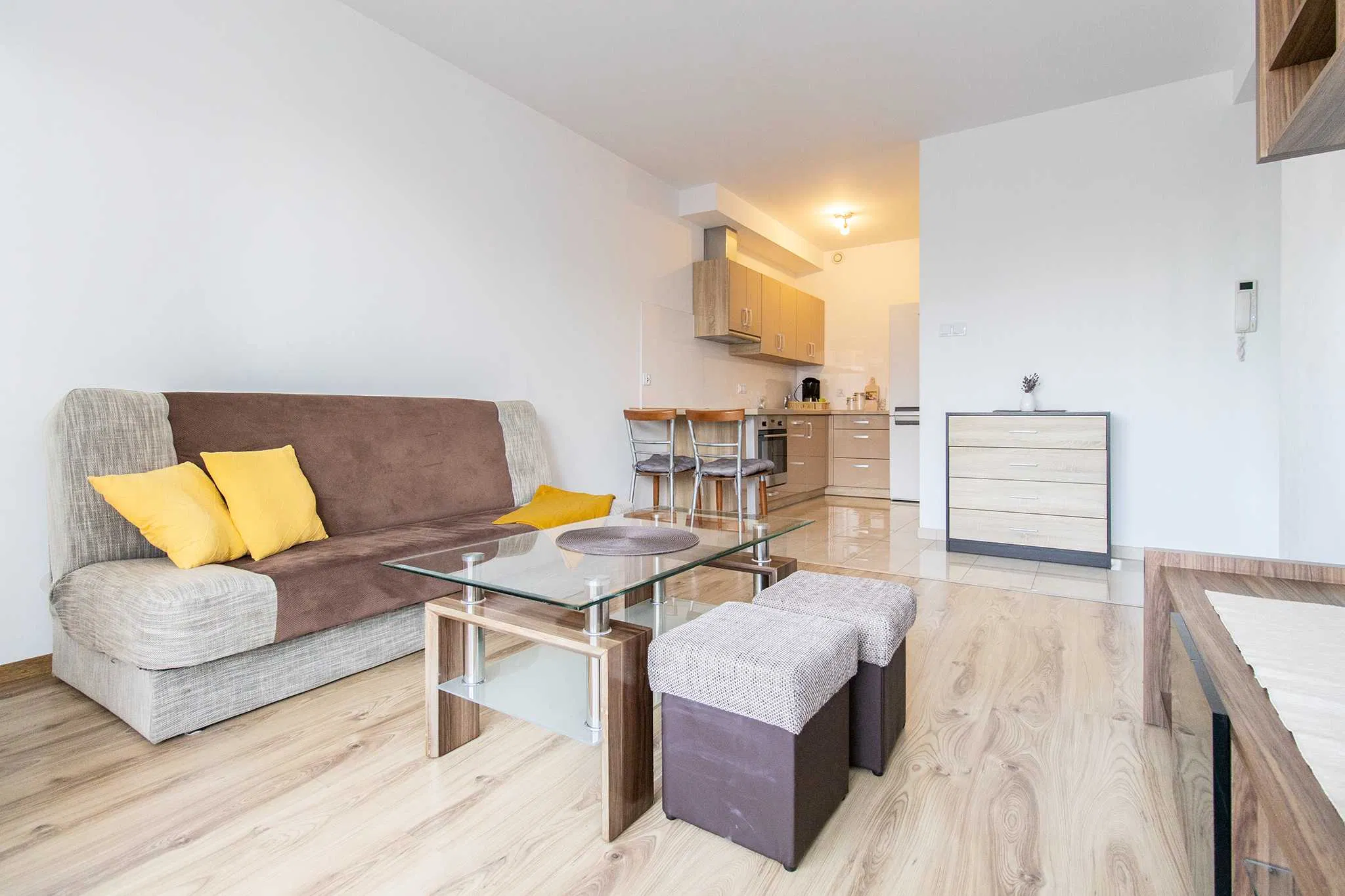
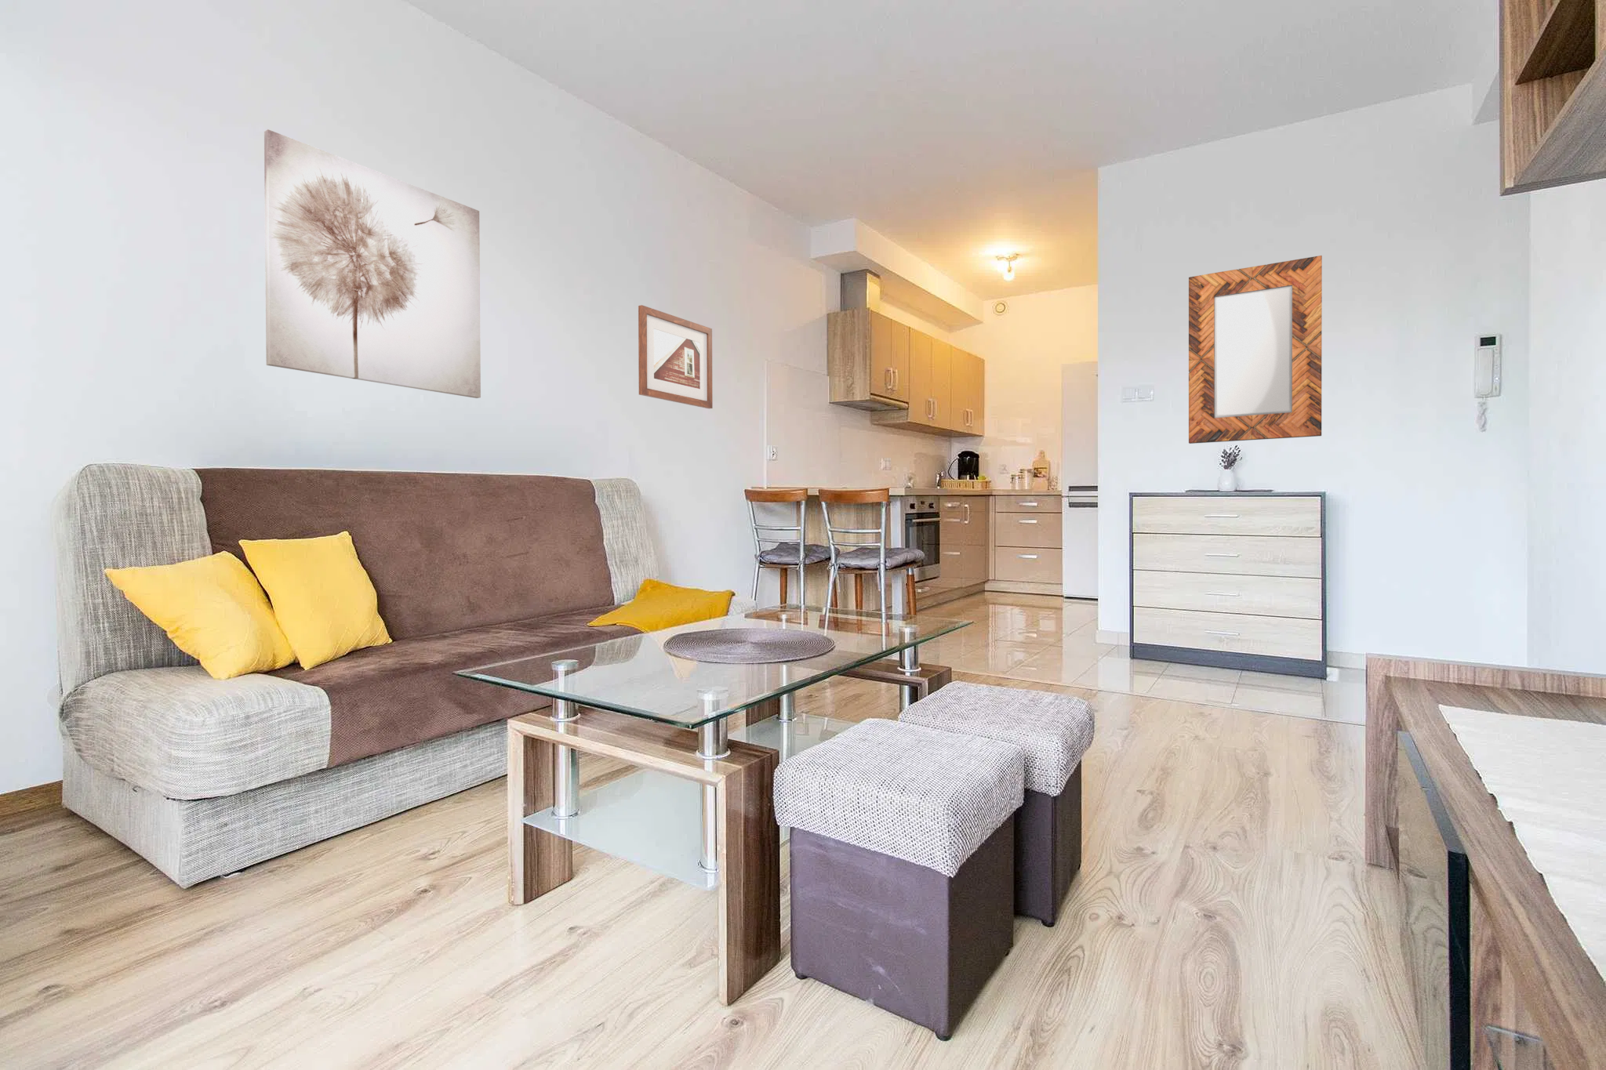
+ picture frame [638,305,714,410]
+ wall art [264,129,481,399]
+ home mirror [1188,254,1323,444]
